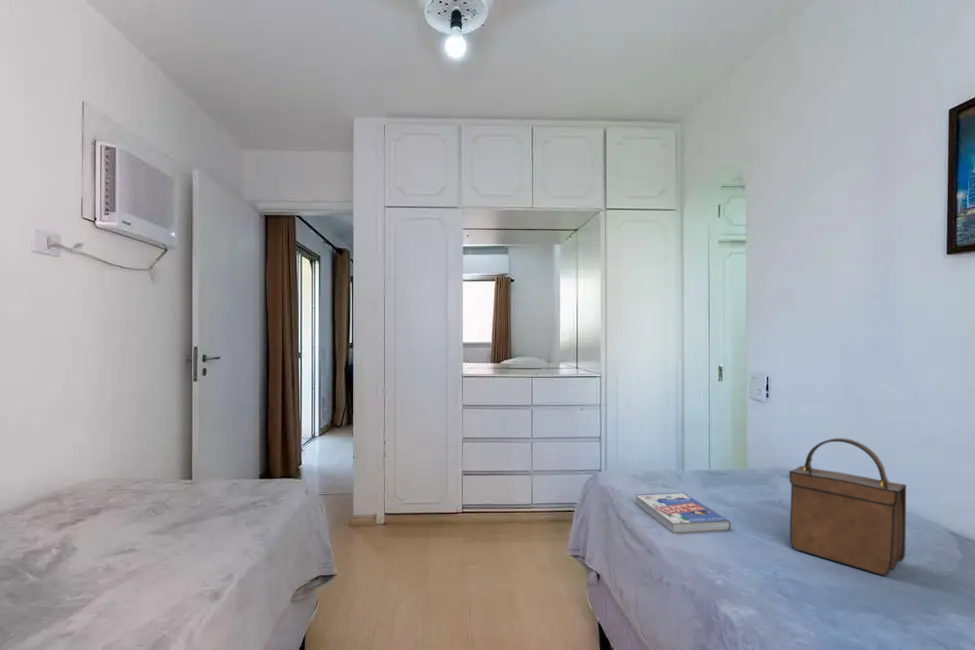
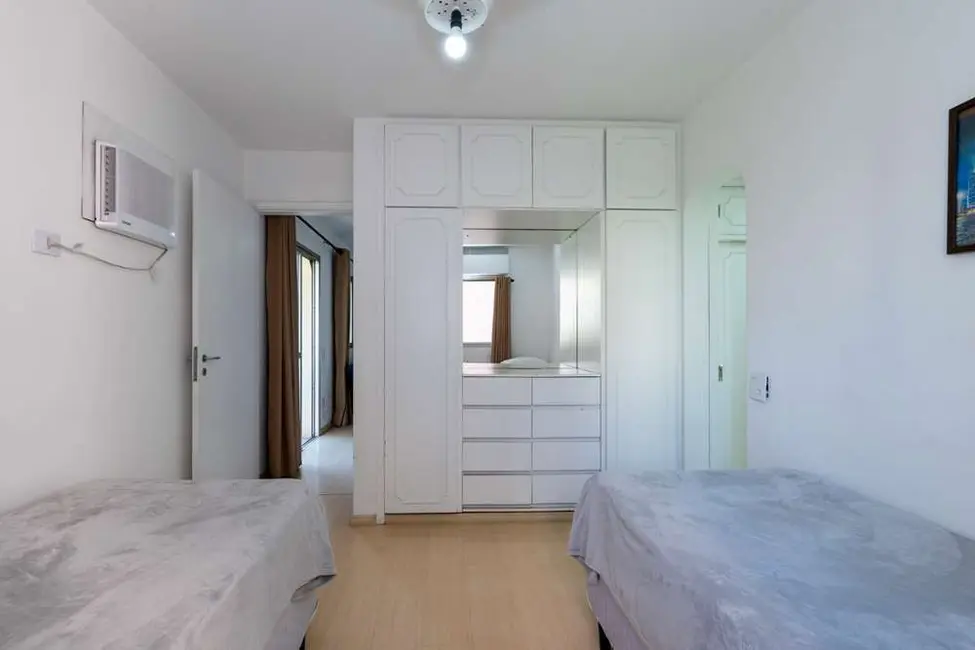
- handbag [788,437,907,577]
- book [634,492,731,534]
